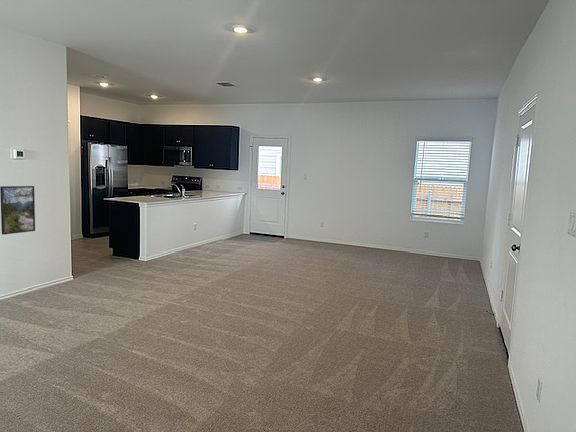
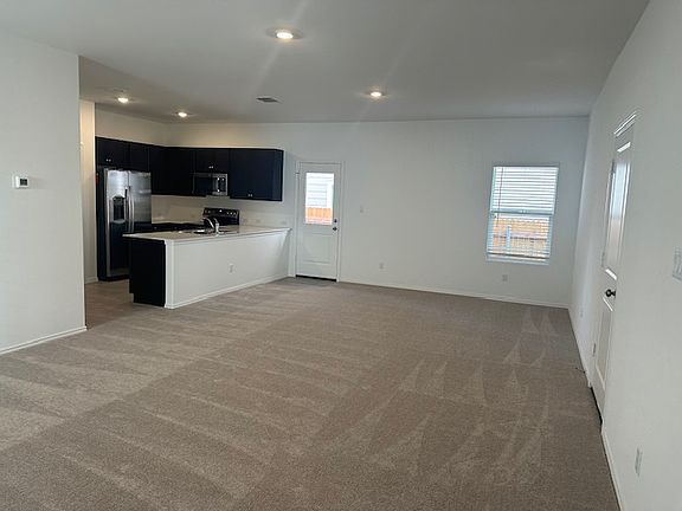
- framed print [0,185,36,236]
